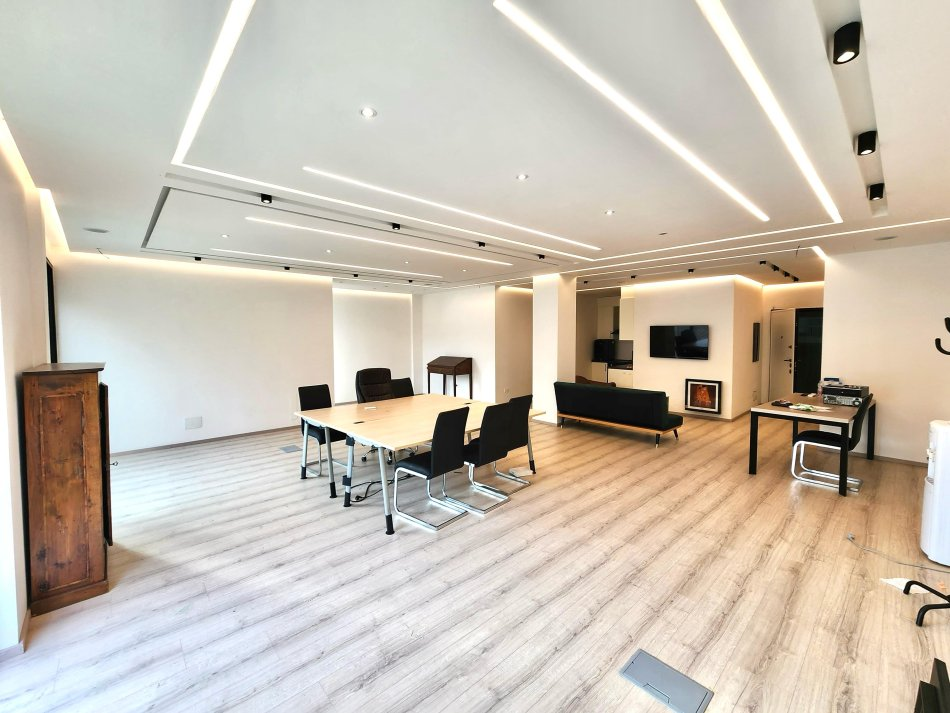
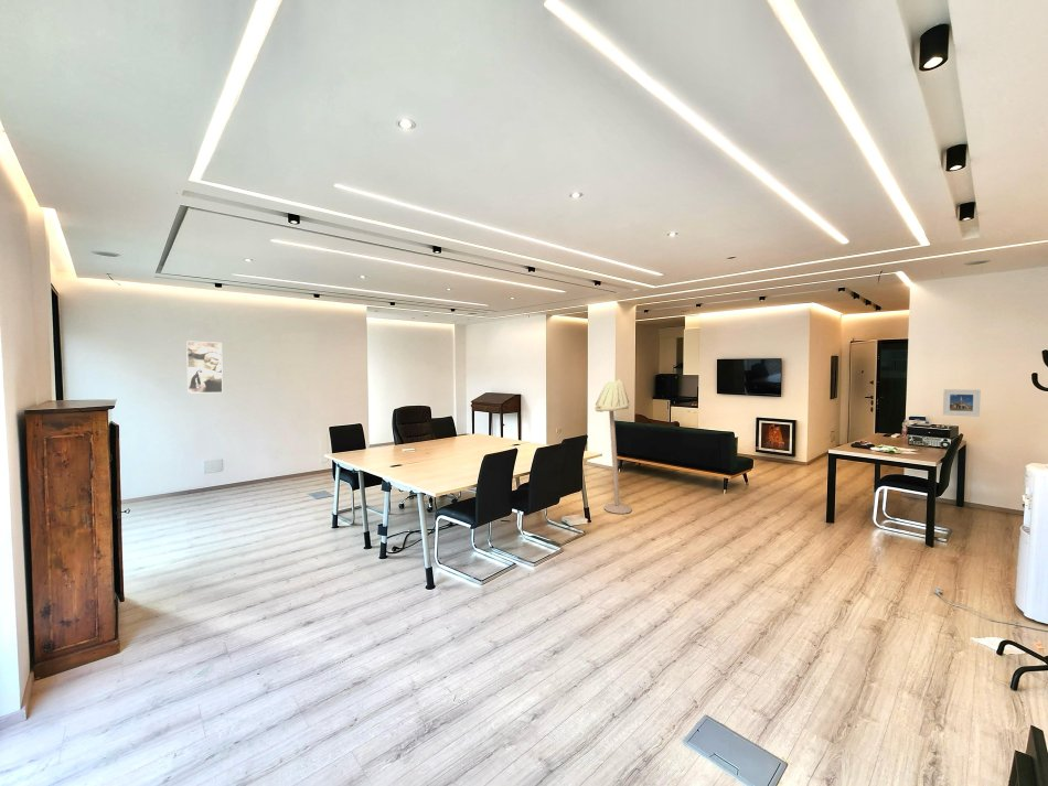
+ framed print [942,388,982,418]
+ floor lamp [593,378,633,515]
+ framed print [185,340,224,395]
